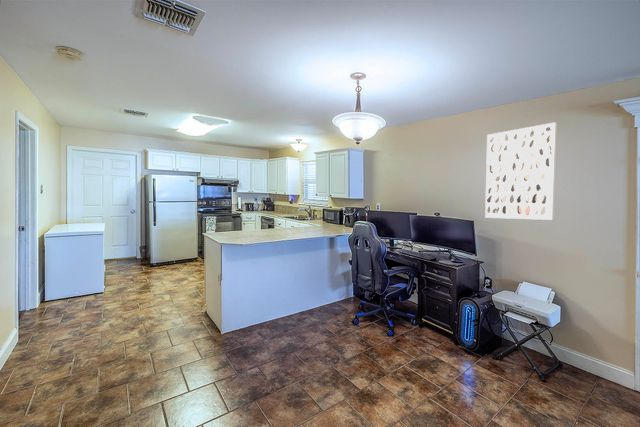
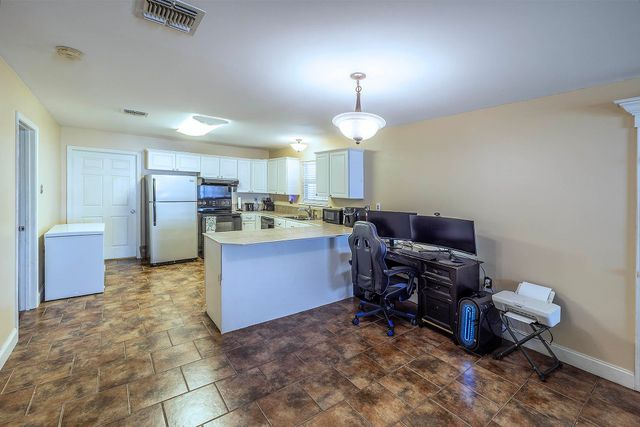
- wall art [484,121,557,221]
